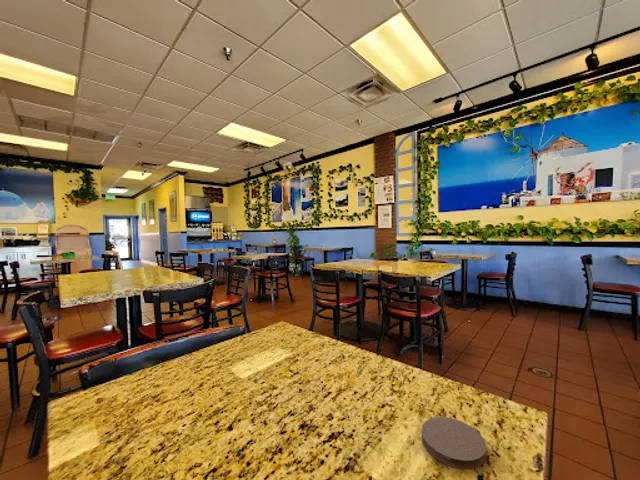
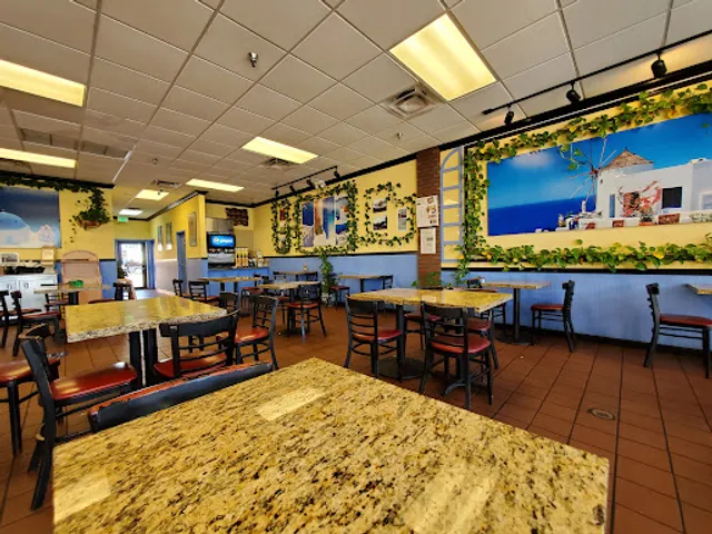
- coaster [421,416,487,470]
